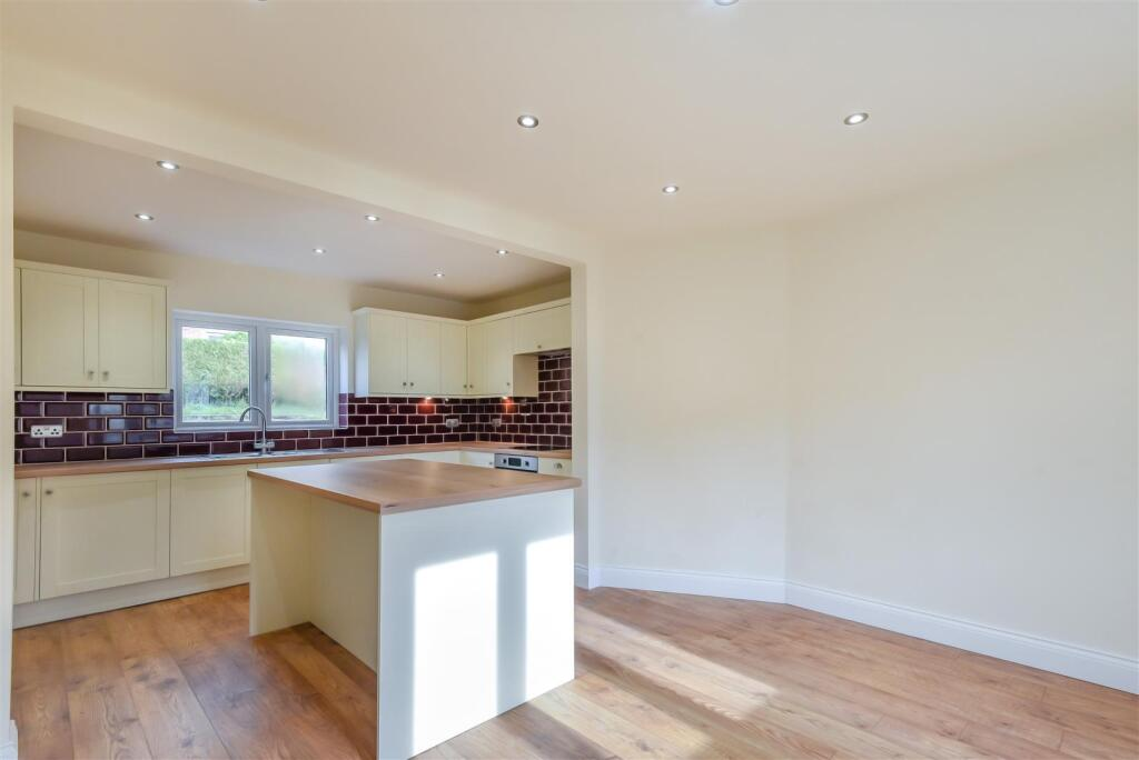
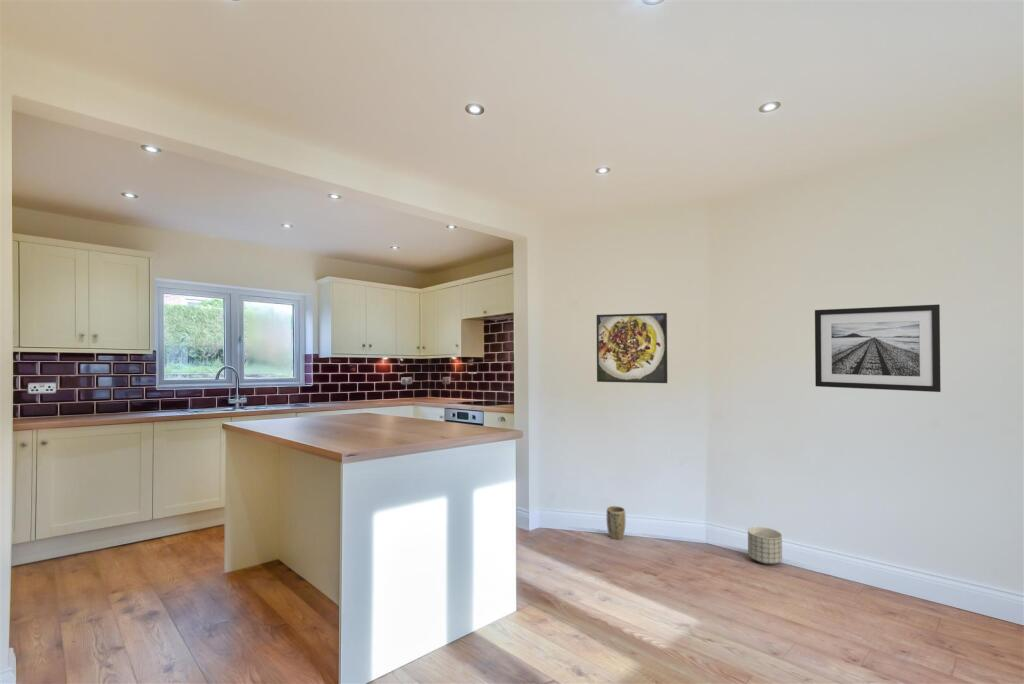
+ planter [747,526,783,565]
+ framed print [596,312,668,384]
+ wall art [814,303,942,393]
+ plant pot [606,505,627,540]
